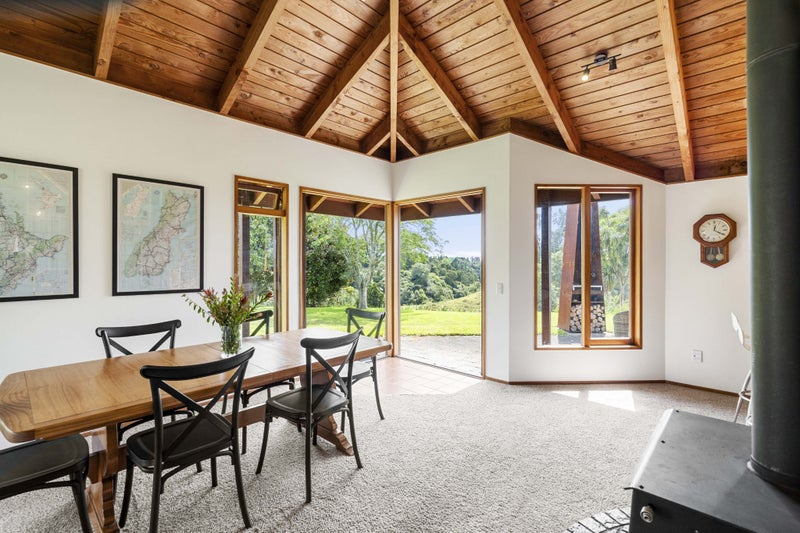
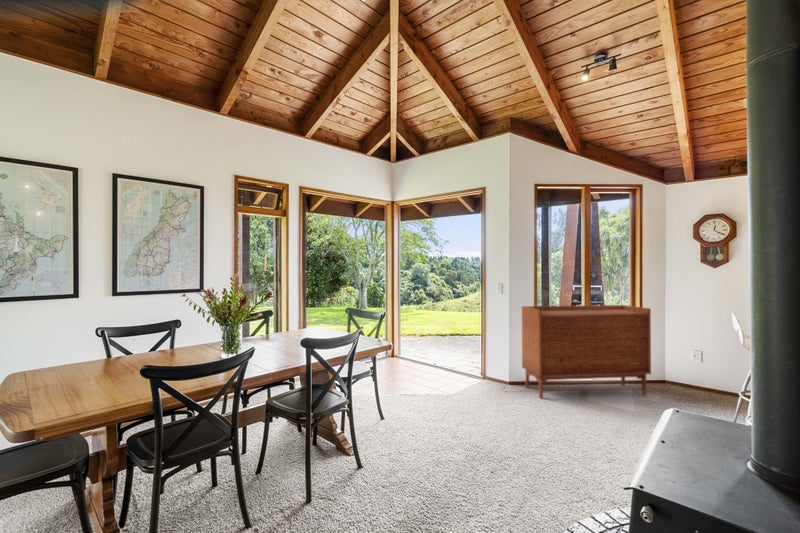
+ sideboard [521,304,652,400]
